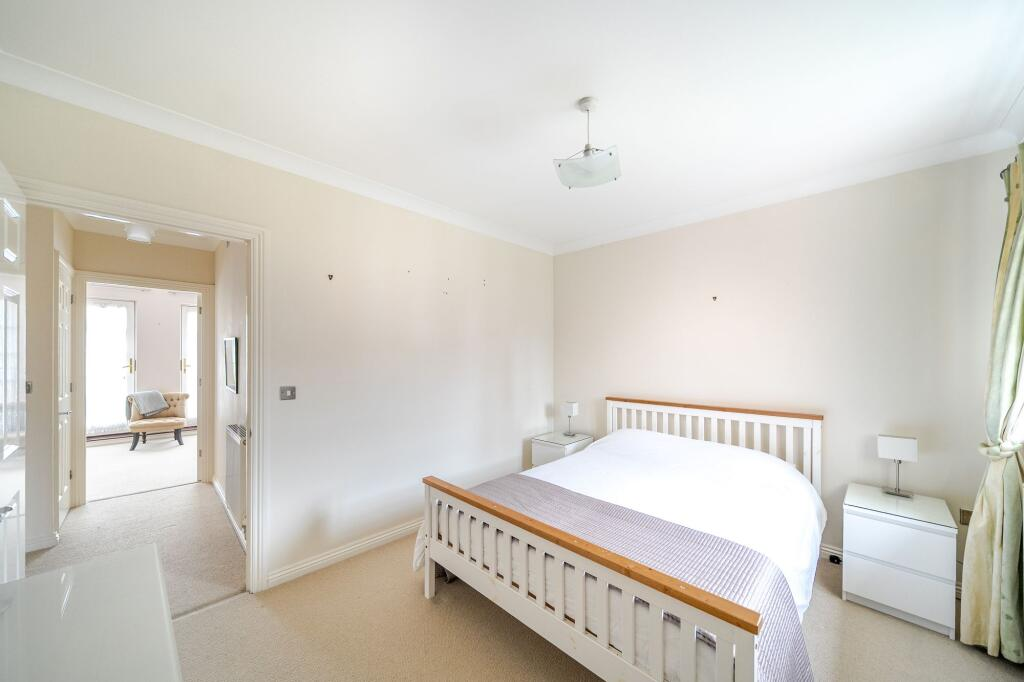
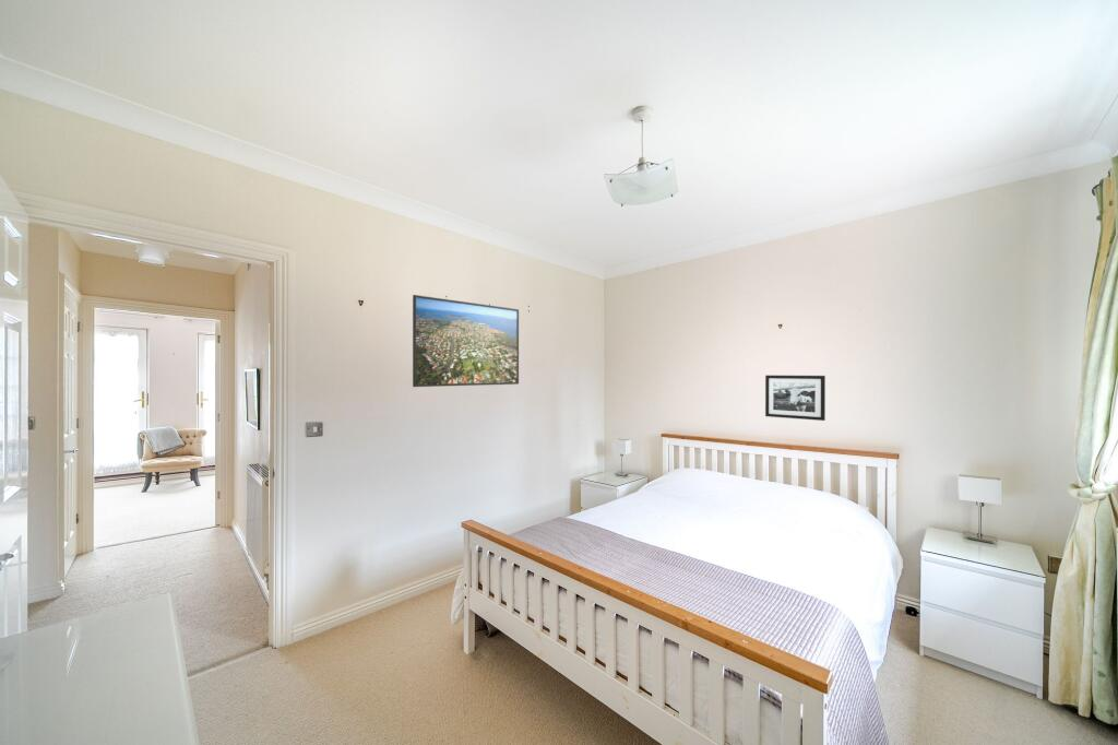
+ picture frame [764,375,826,422]
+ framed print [412,294,520,388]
